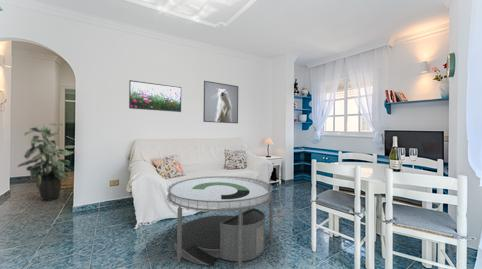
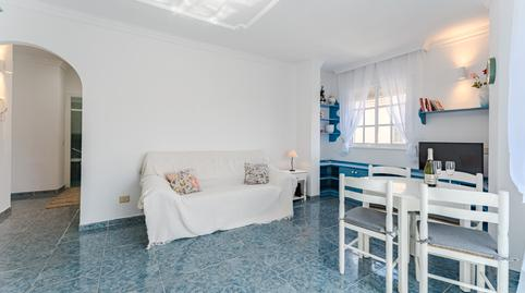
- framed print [202,80,239,124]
- coffee table [166,175,274,268]
- indoor plant [17,122,75,202]
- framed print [128,79,182,113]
